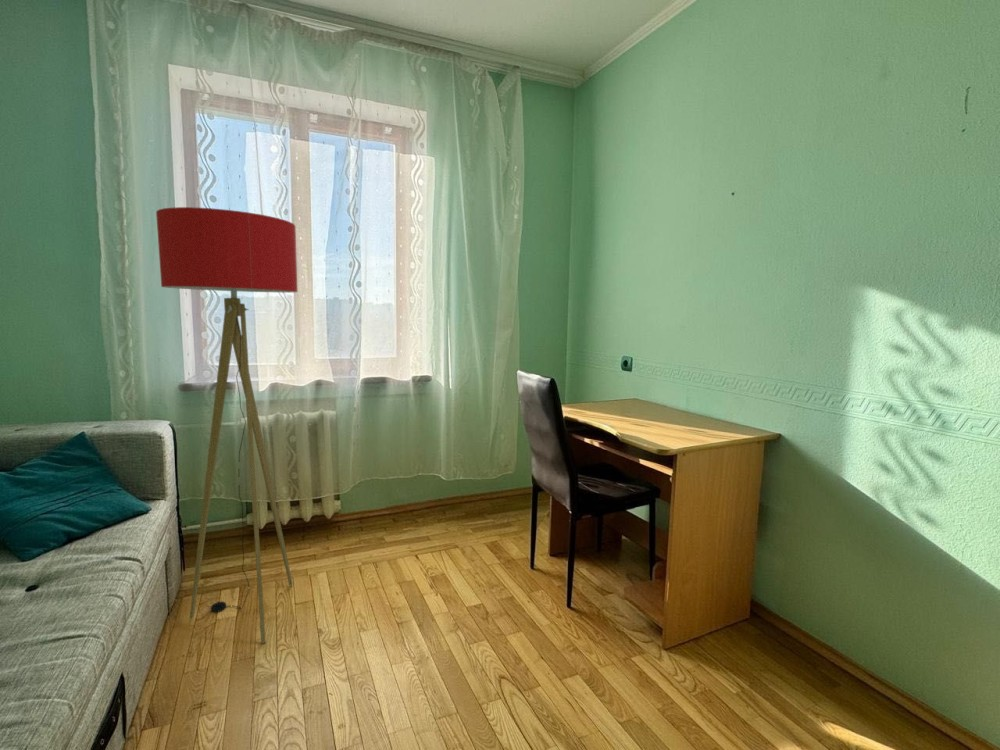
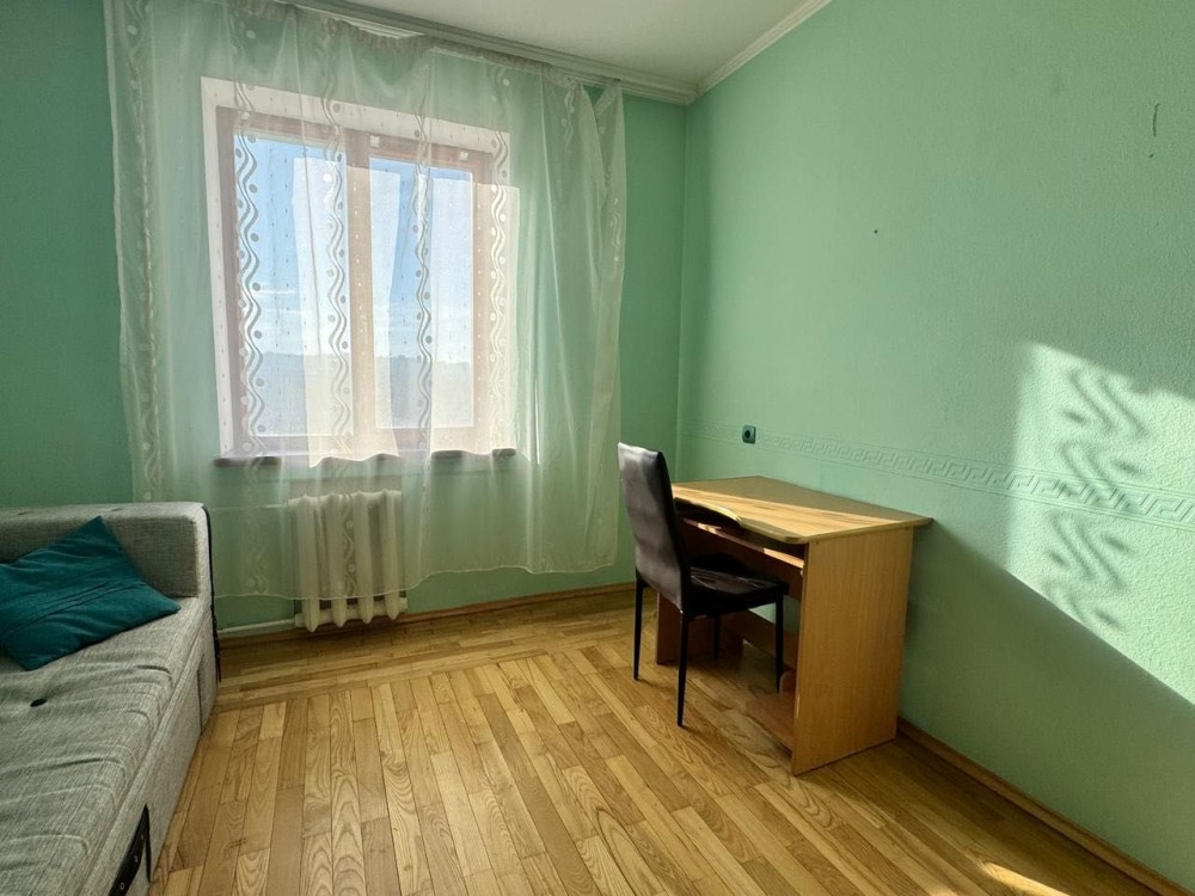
- floor lamp [155,206,298,645]
